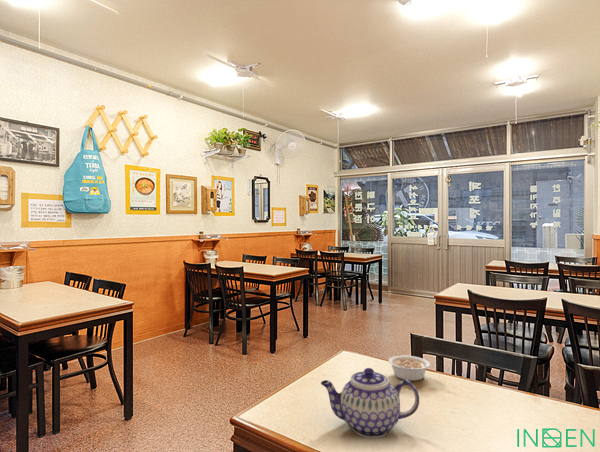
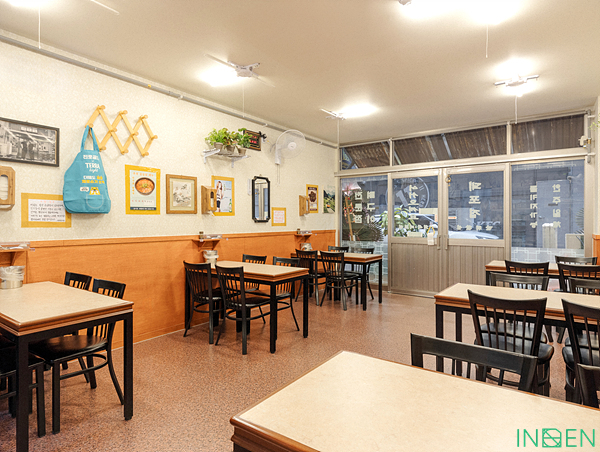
- legume [387,355,436,382]
- teapot [320,367,420,439]
